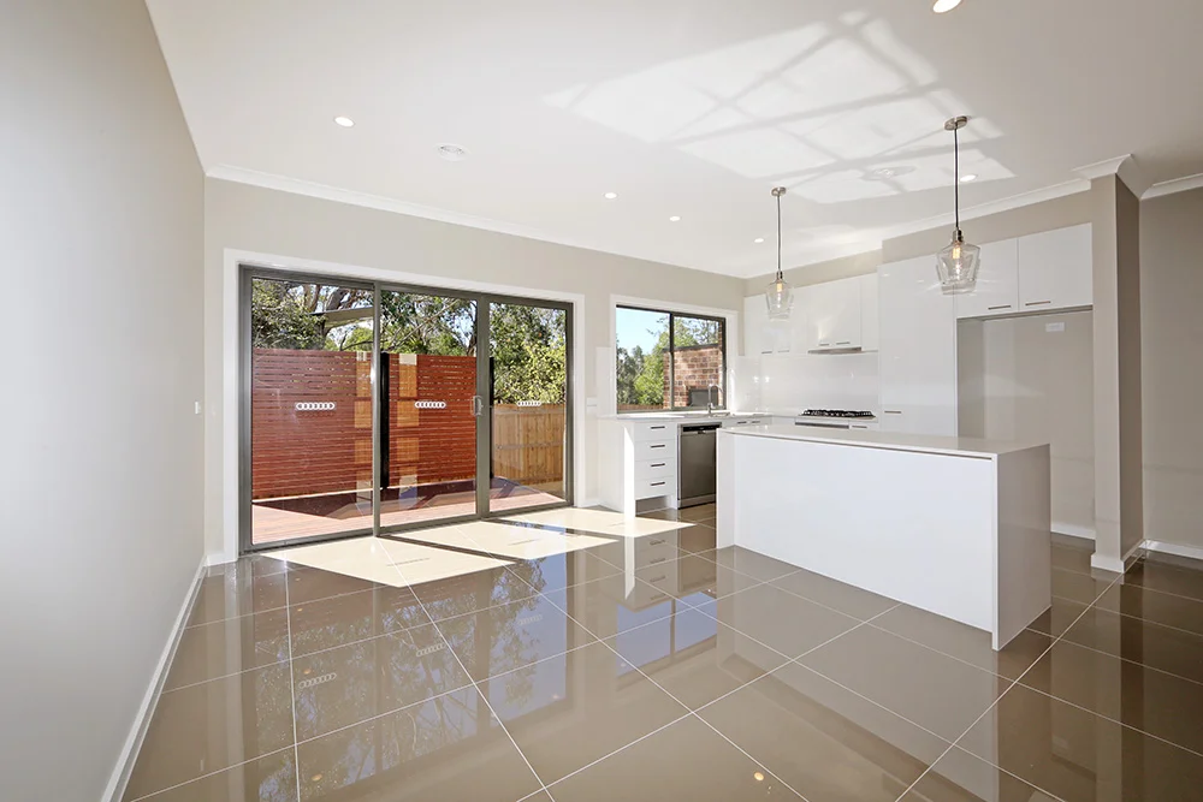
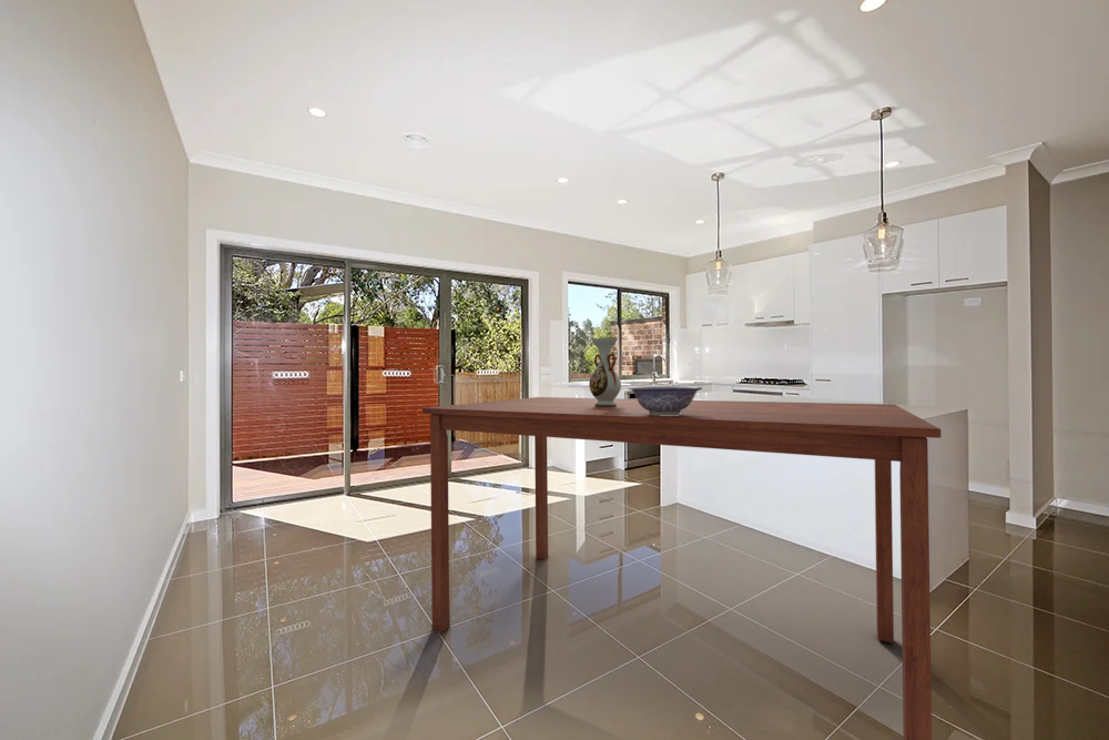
+ vase [588,336,622,406]
+ decorative bowl [627,385,703,416]
+ dining table [421,396,943,740]
